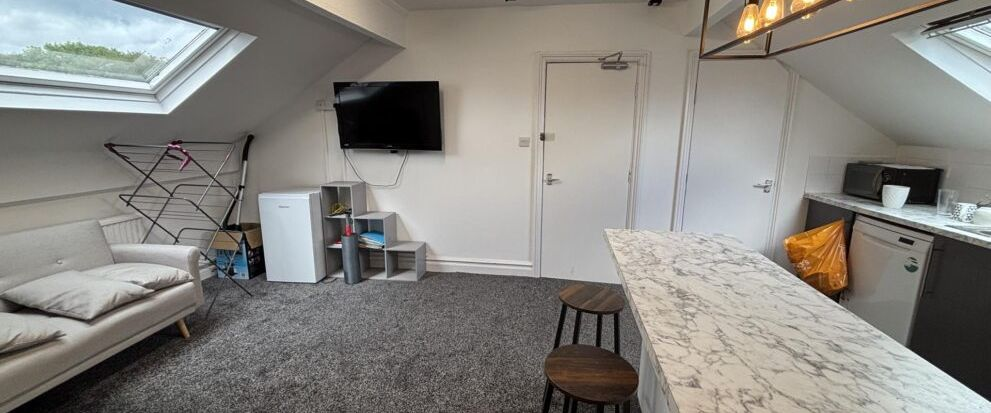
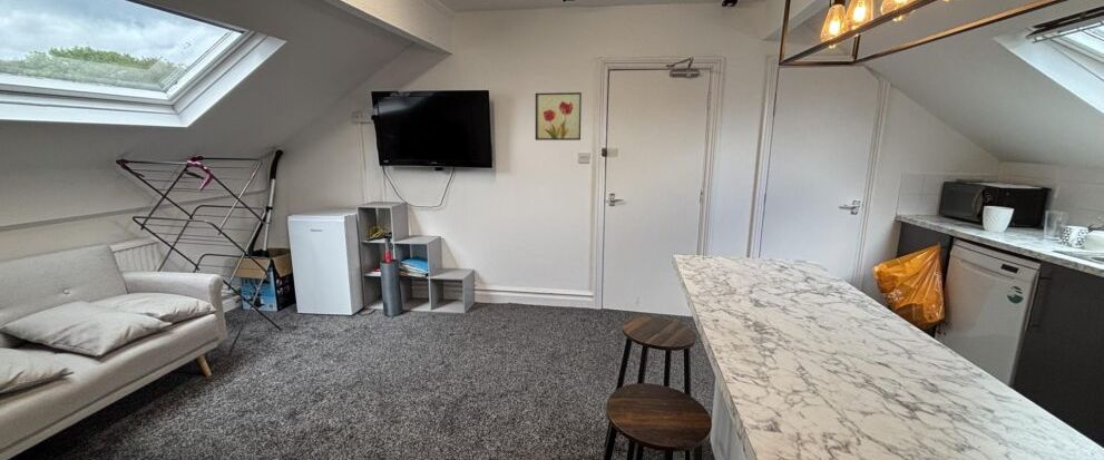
+ wall art [535,91,583,141]
